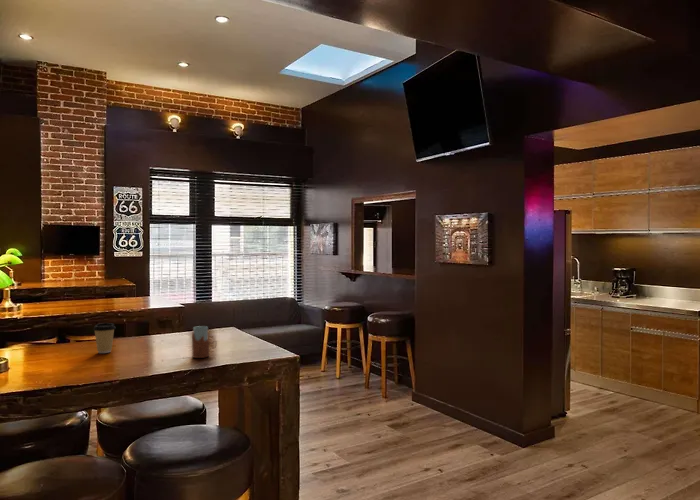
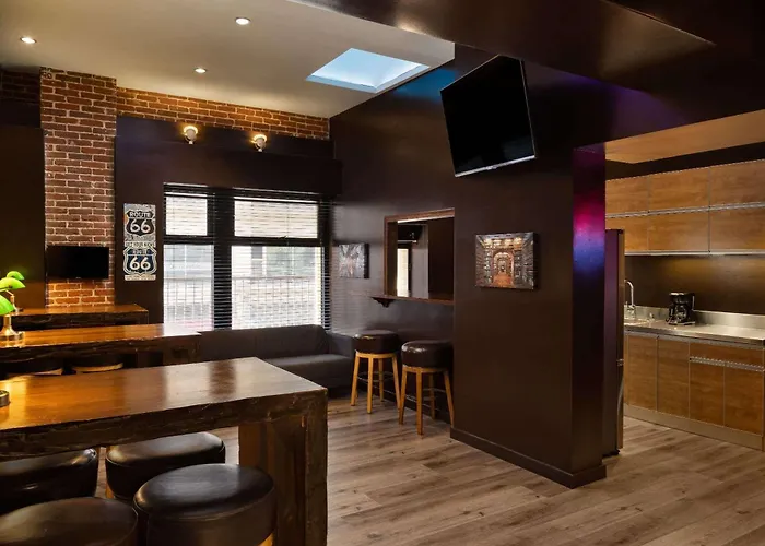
- coffee cup [92,322,117,354]
- drinking glass [191,325,218,359]
